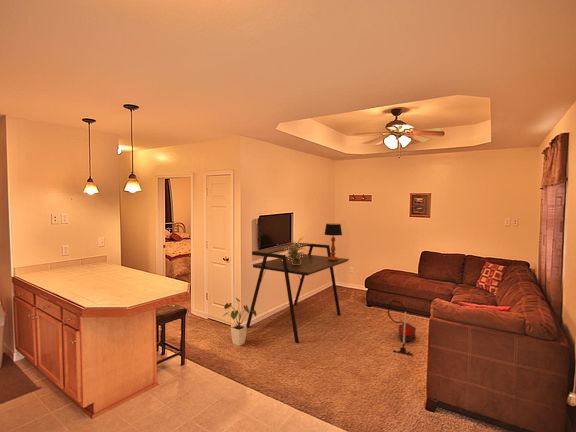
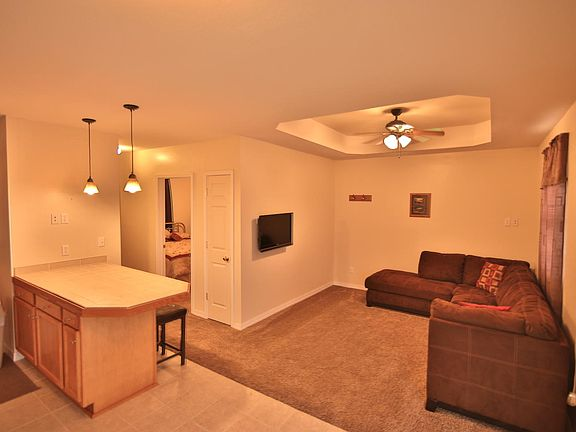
- house plant [221,297,257,347]
- table lamp [323,223,343,261]
- vacuum cleaner [387,299,417,357]
- potted plant [282,236,309,265]
- desk [245,242,350,344]
